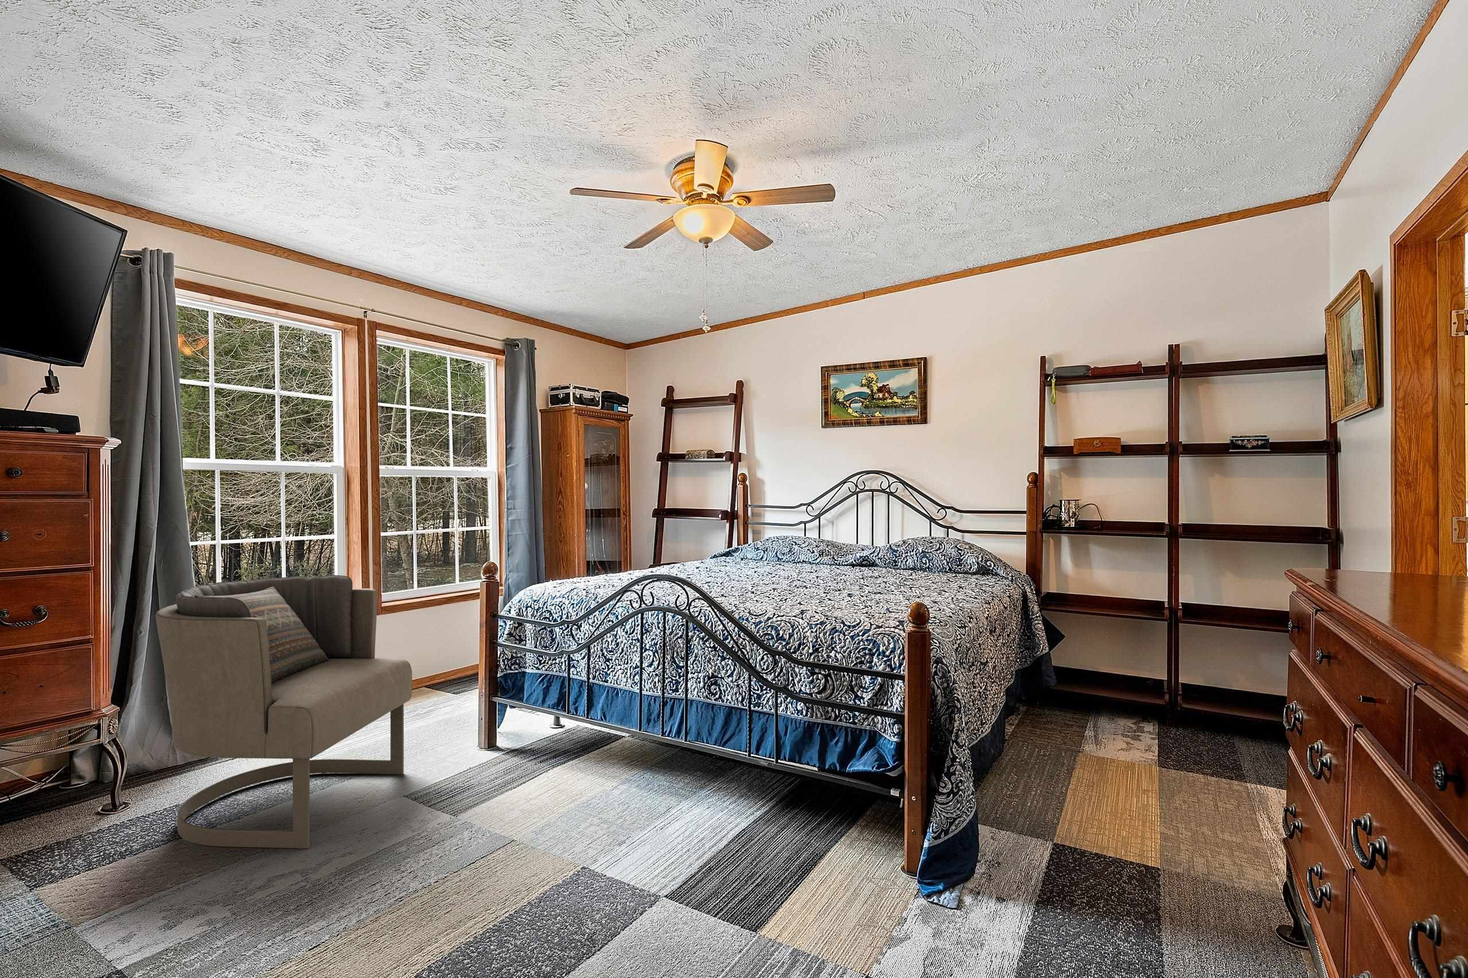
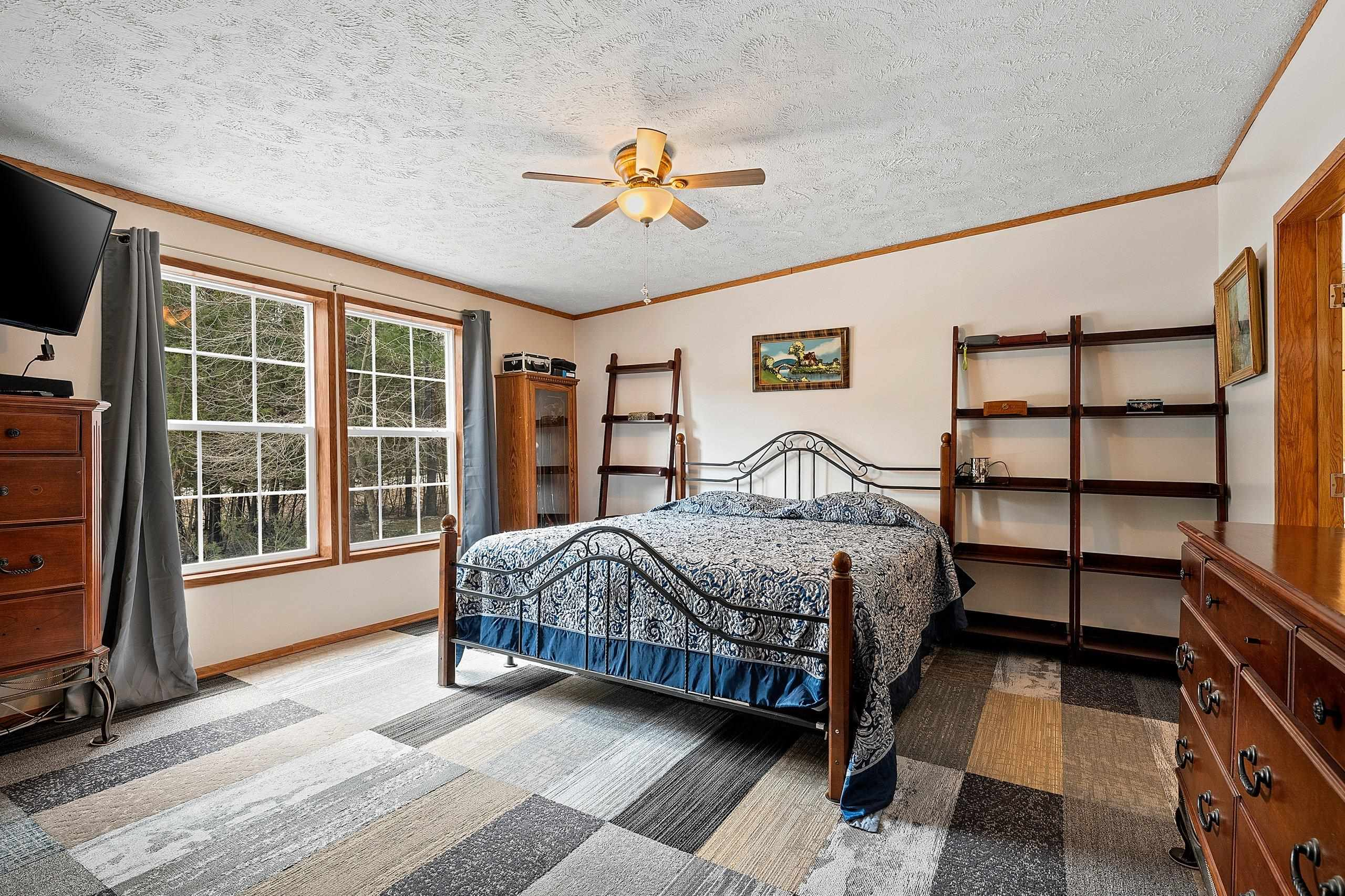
- armchair [155,574,413,849]
